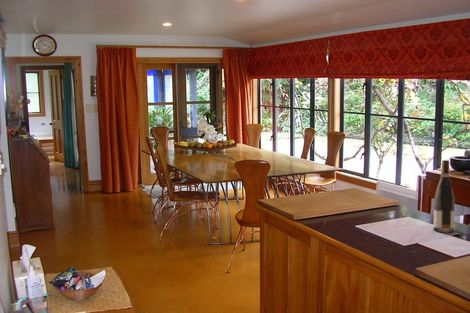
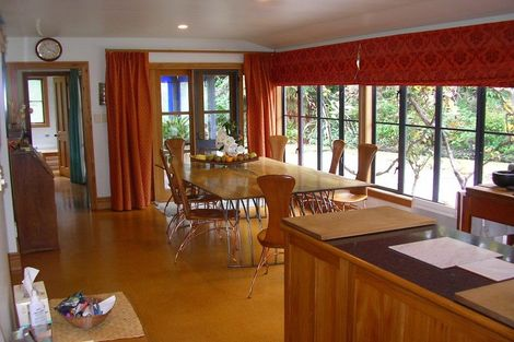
- wine bottle [433,159,456,233]
